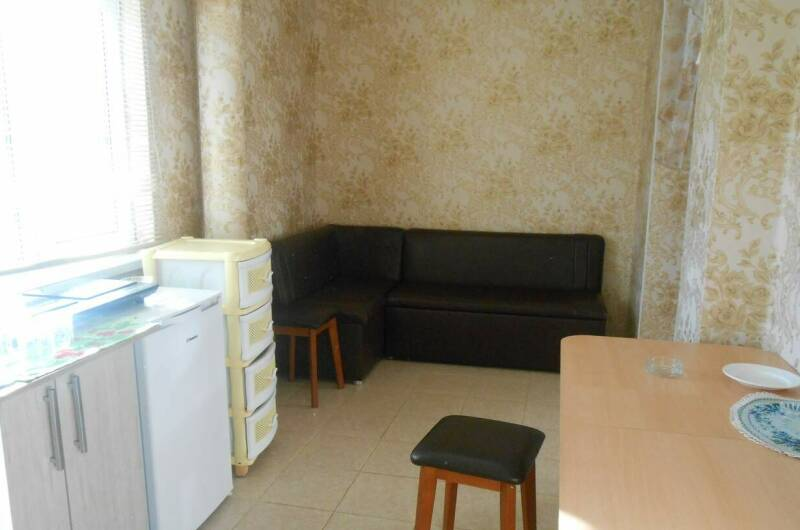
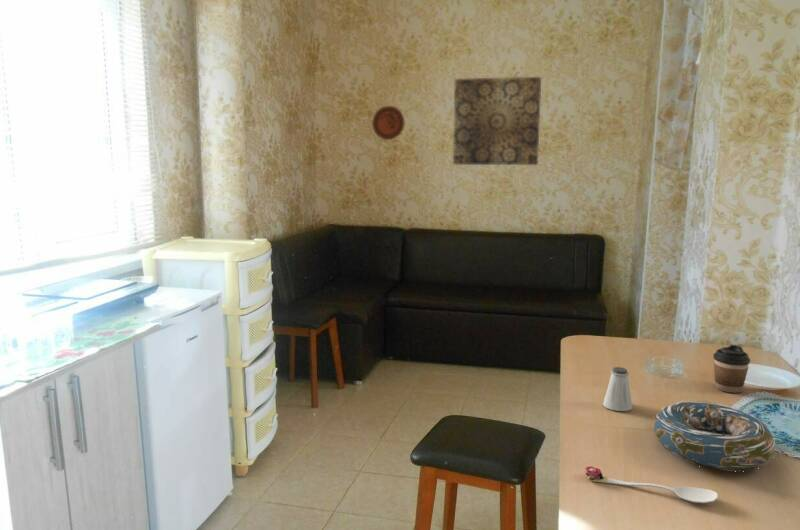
+ spoon [584,466,719,504]
+ coffee cup [712,344,751,394]
+ saltshaker [602,366,633,412]
+ decorative plate [371,105,405,141]
+ wall art [452,76,542,166]
+ decorative bowl [653,400,776,472]
